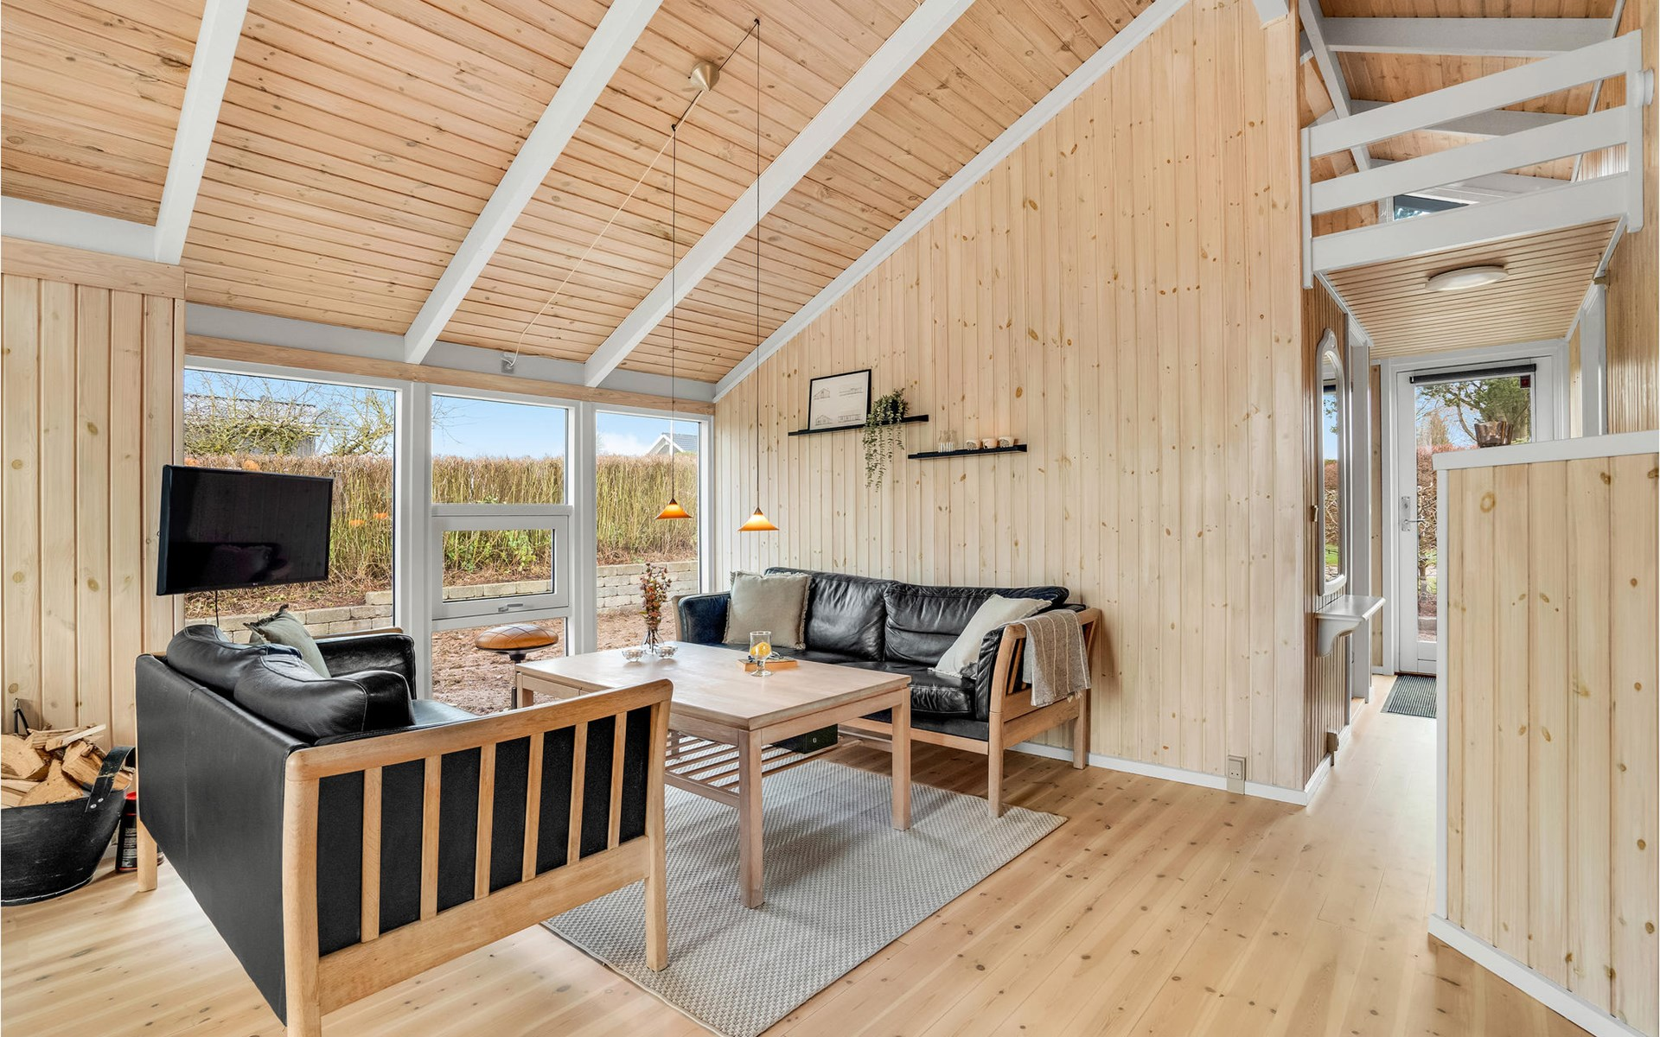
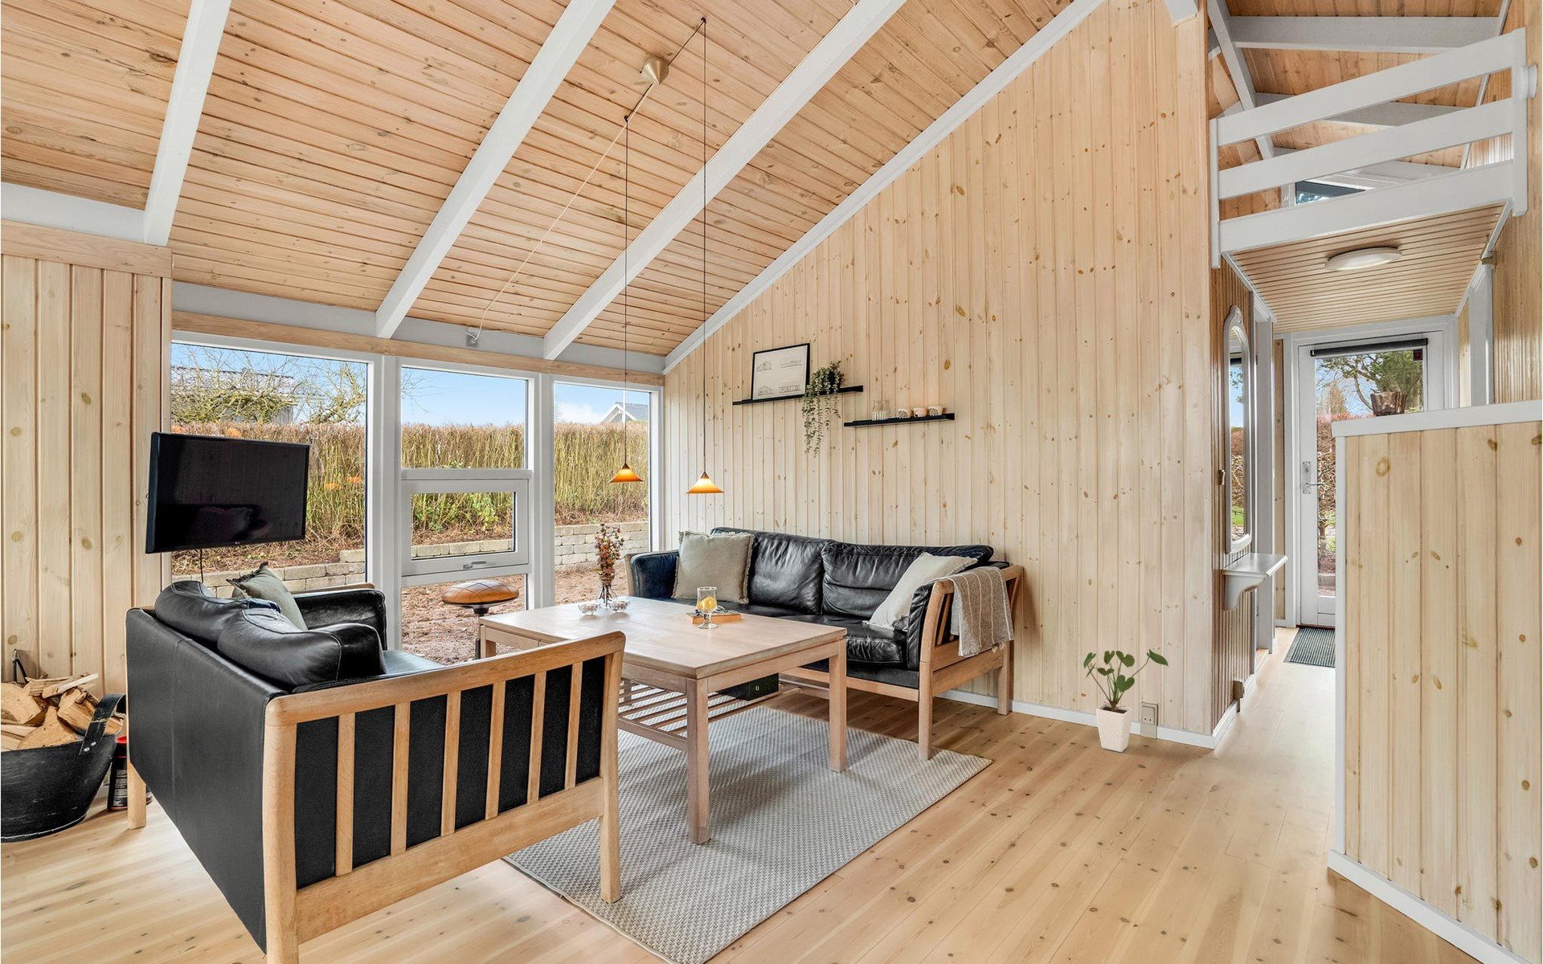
+ house plant [1082,649,1170,753]
